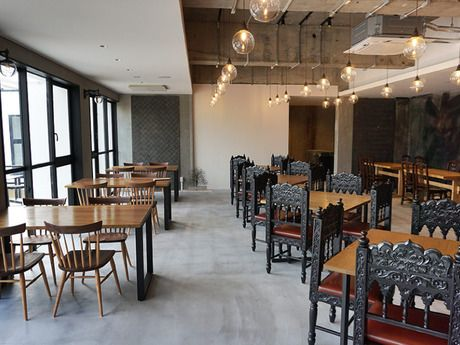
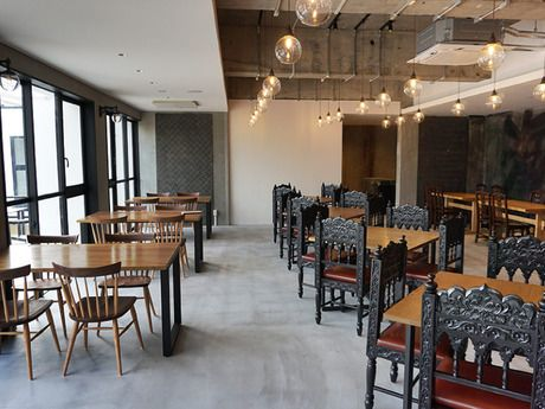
- potted tree [181,166,214,193]
